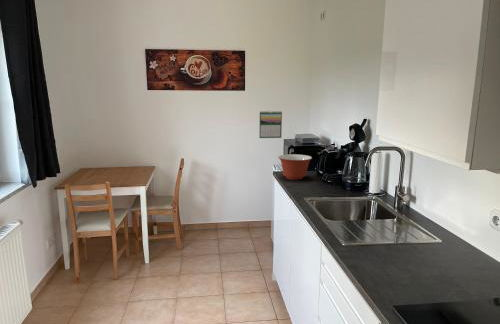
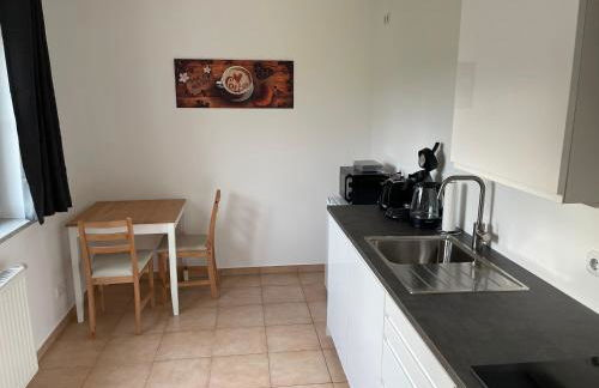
- calendar [258,111,283,139]
- mixing bowl [278,153,313,181]
